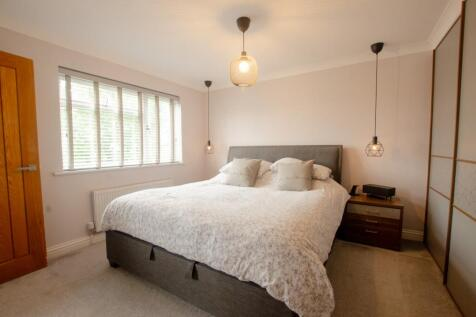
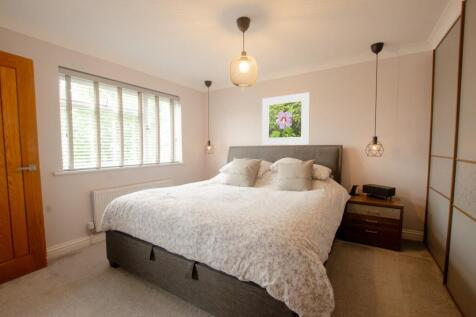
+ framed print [261,91,311,146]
